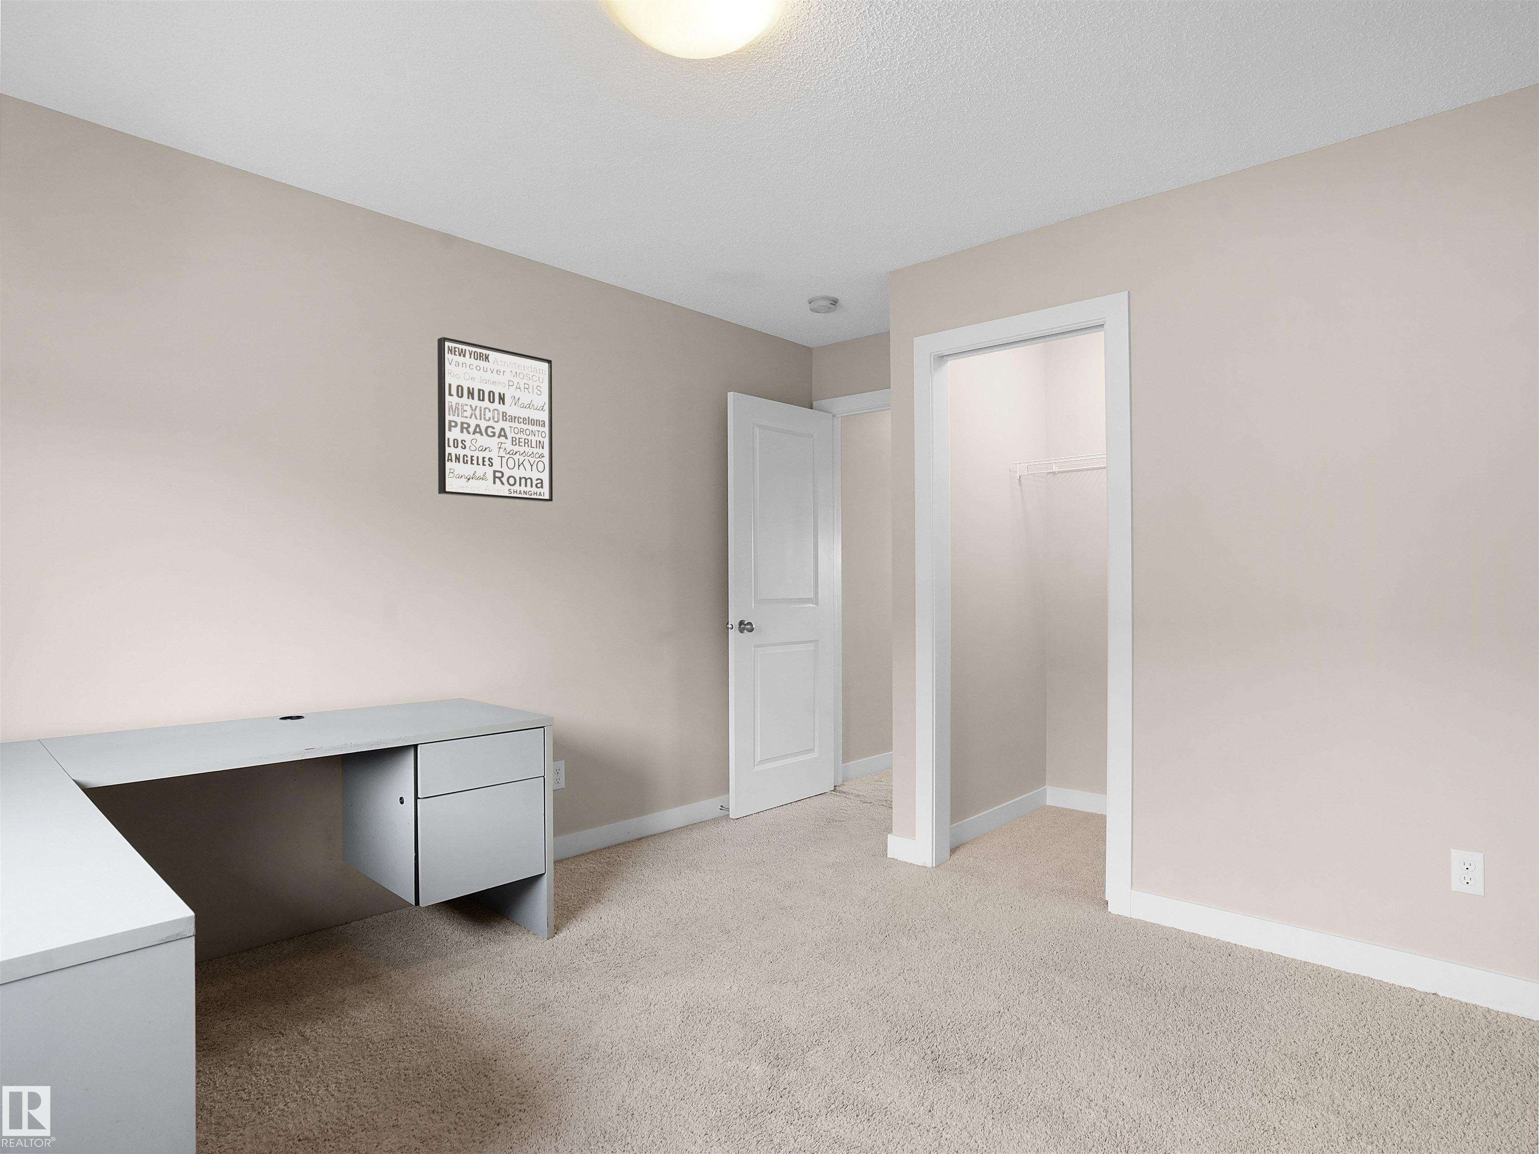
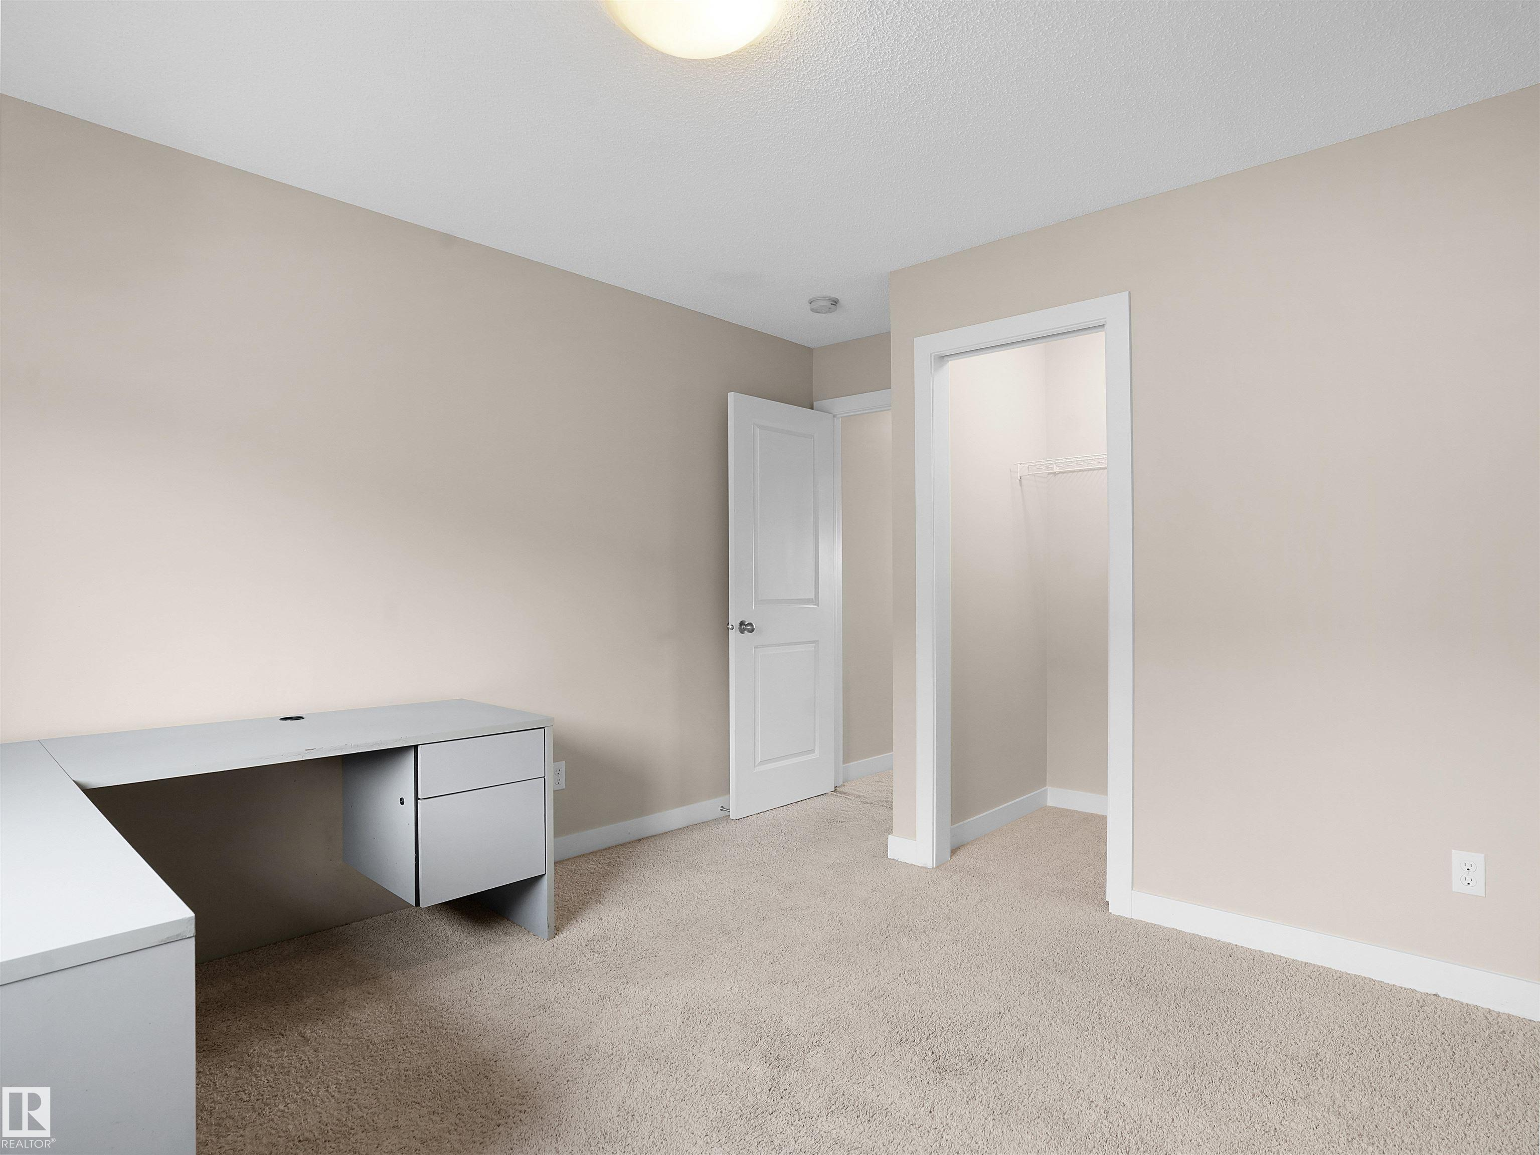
- wall art [437,337,553,502]
